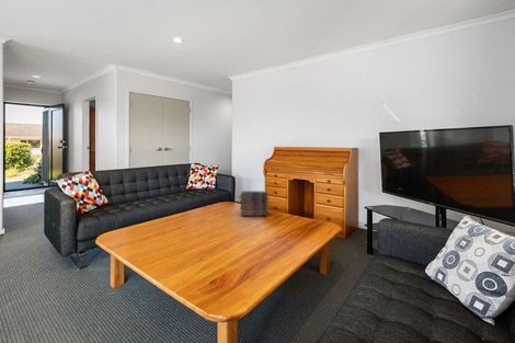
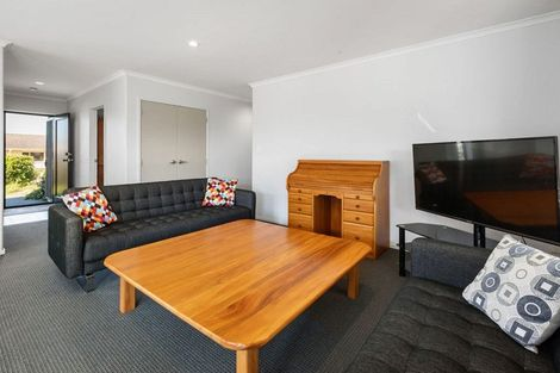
- book stack [239,190,270,217]
